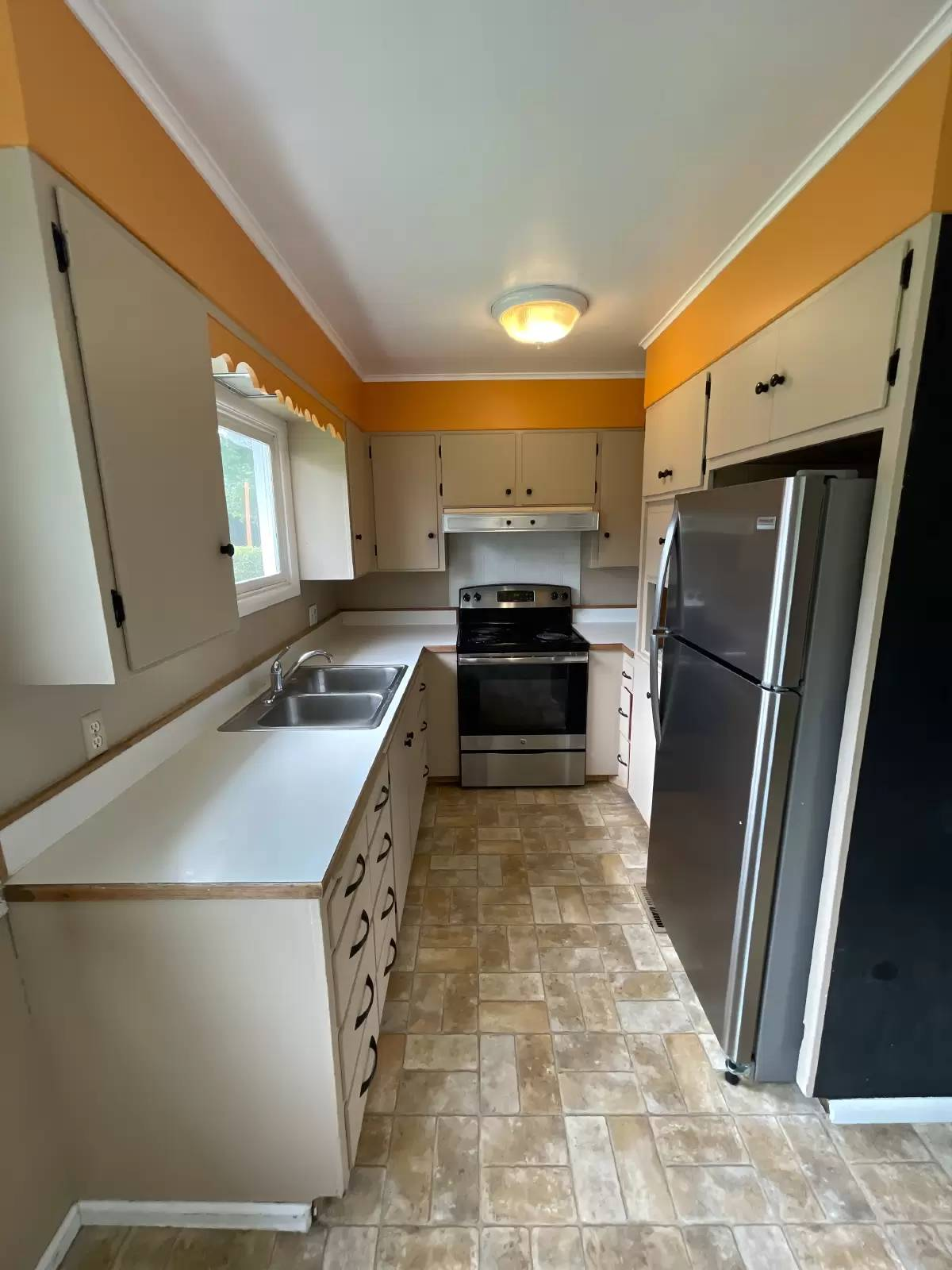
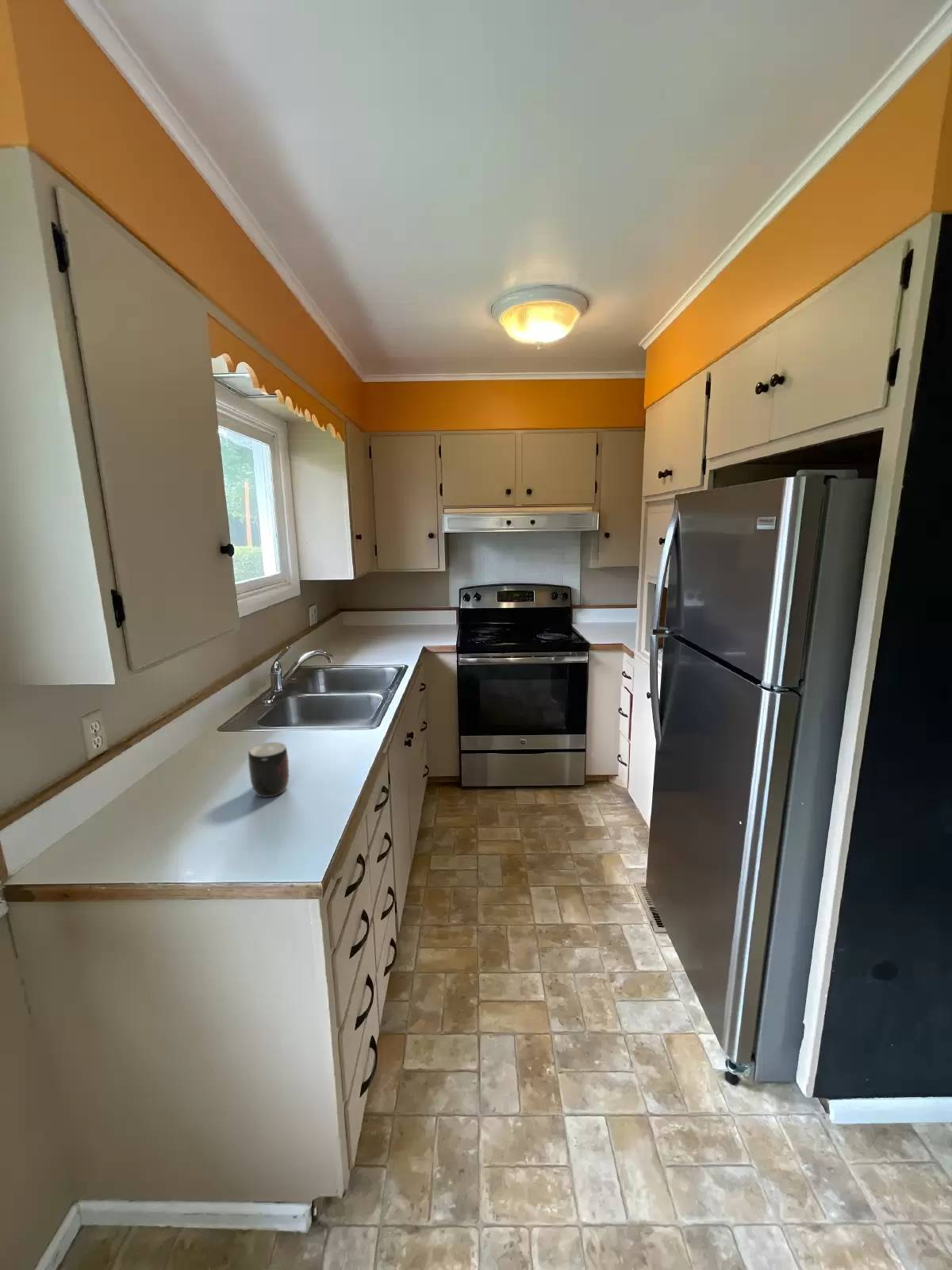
+ mug [248,741,290,799]
